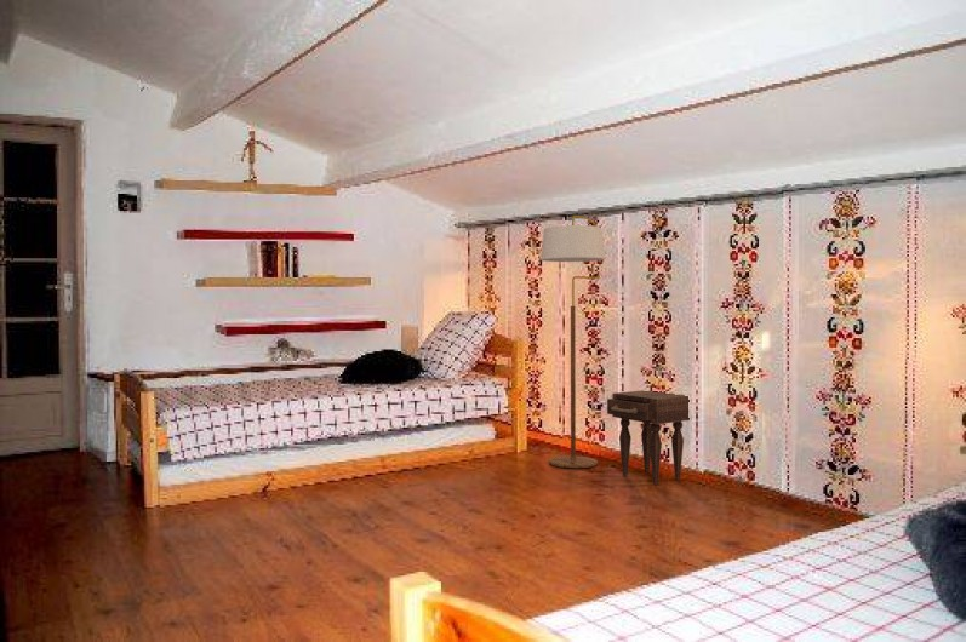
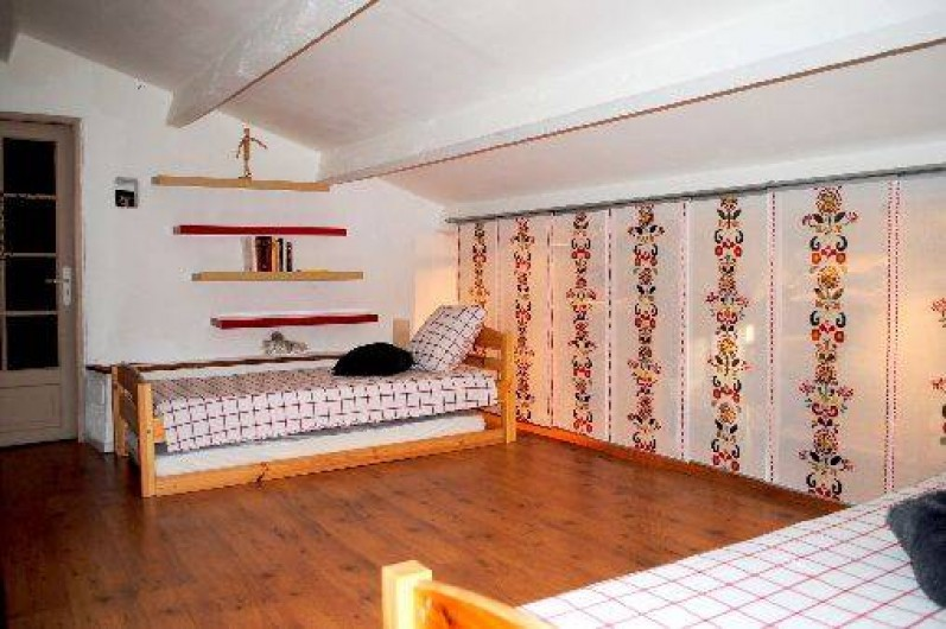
- floor lamp [539,214,607,469]
- nightstand [606,389,691,486]
